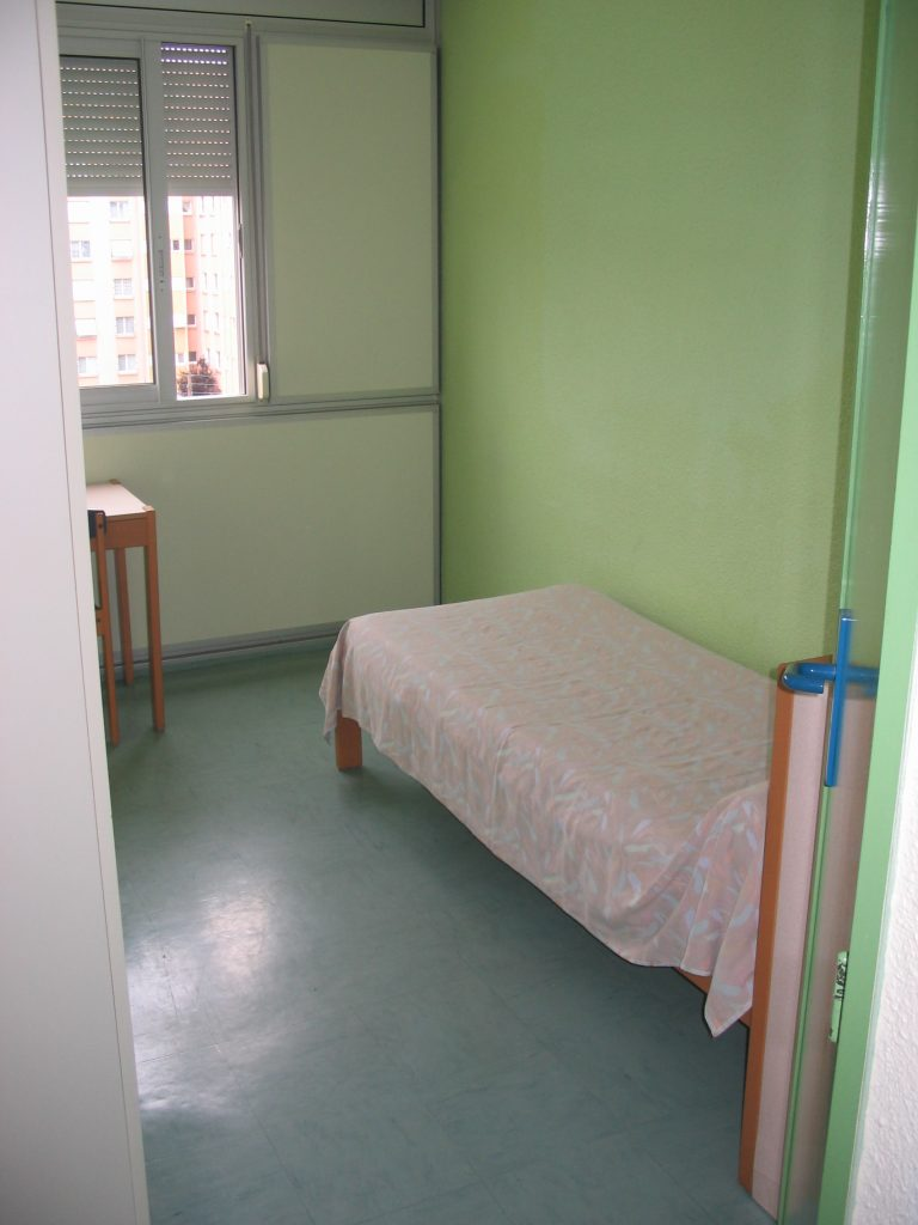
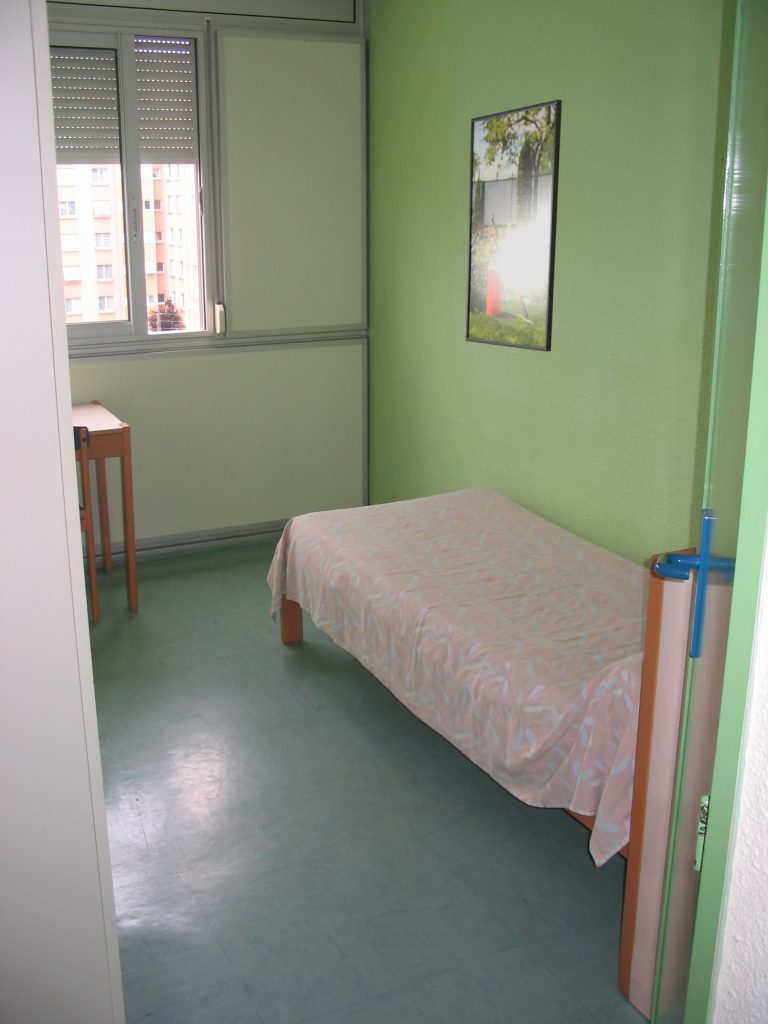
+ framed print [465,99,563,353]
